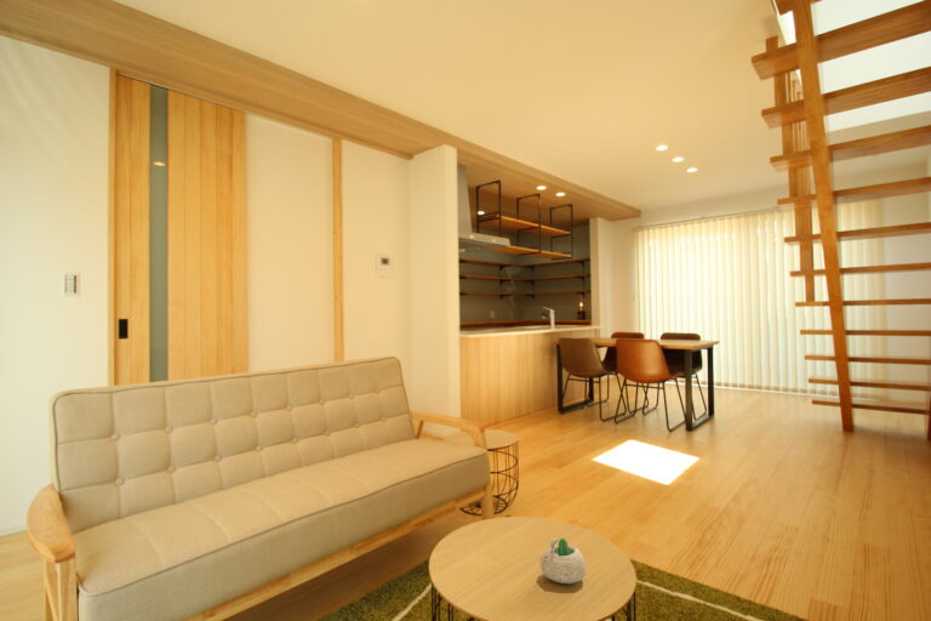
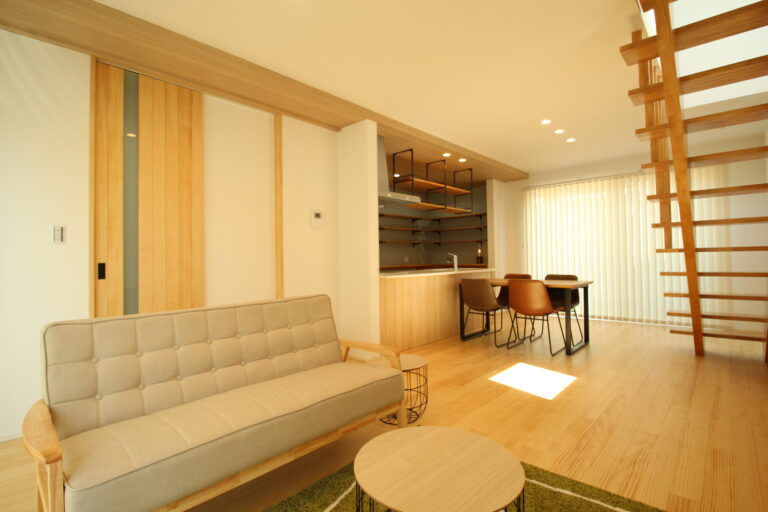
- succulent planter [539,537,587,585]
